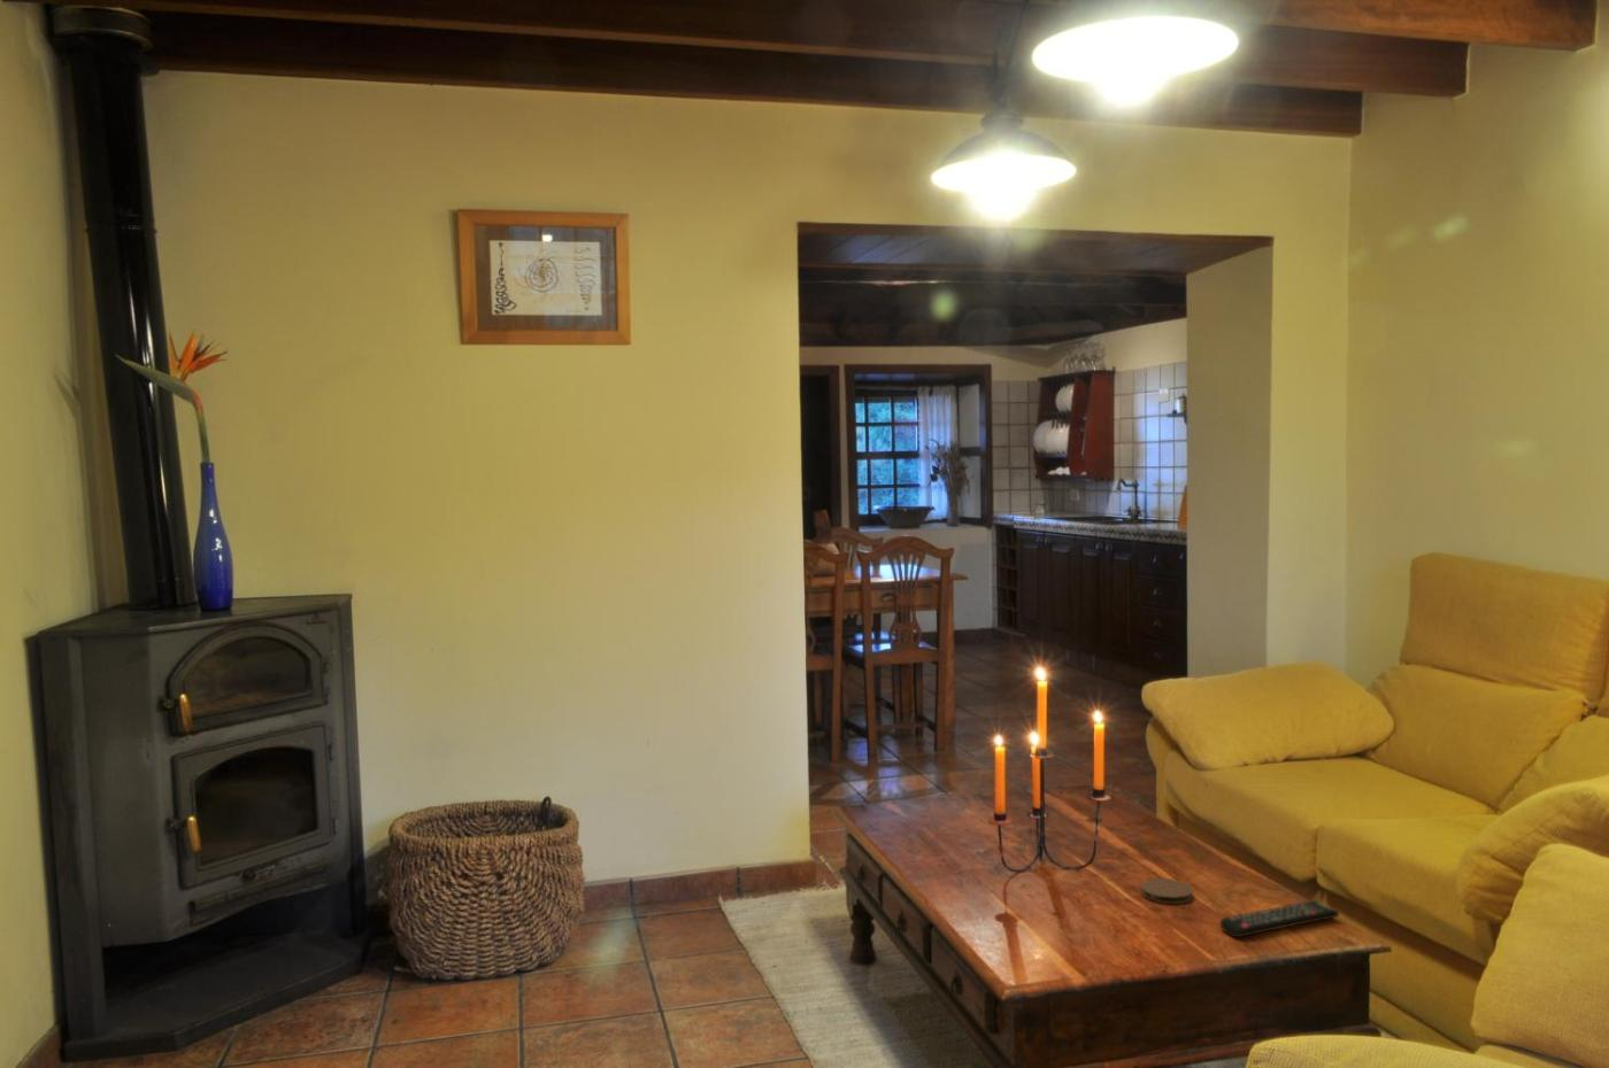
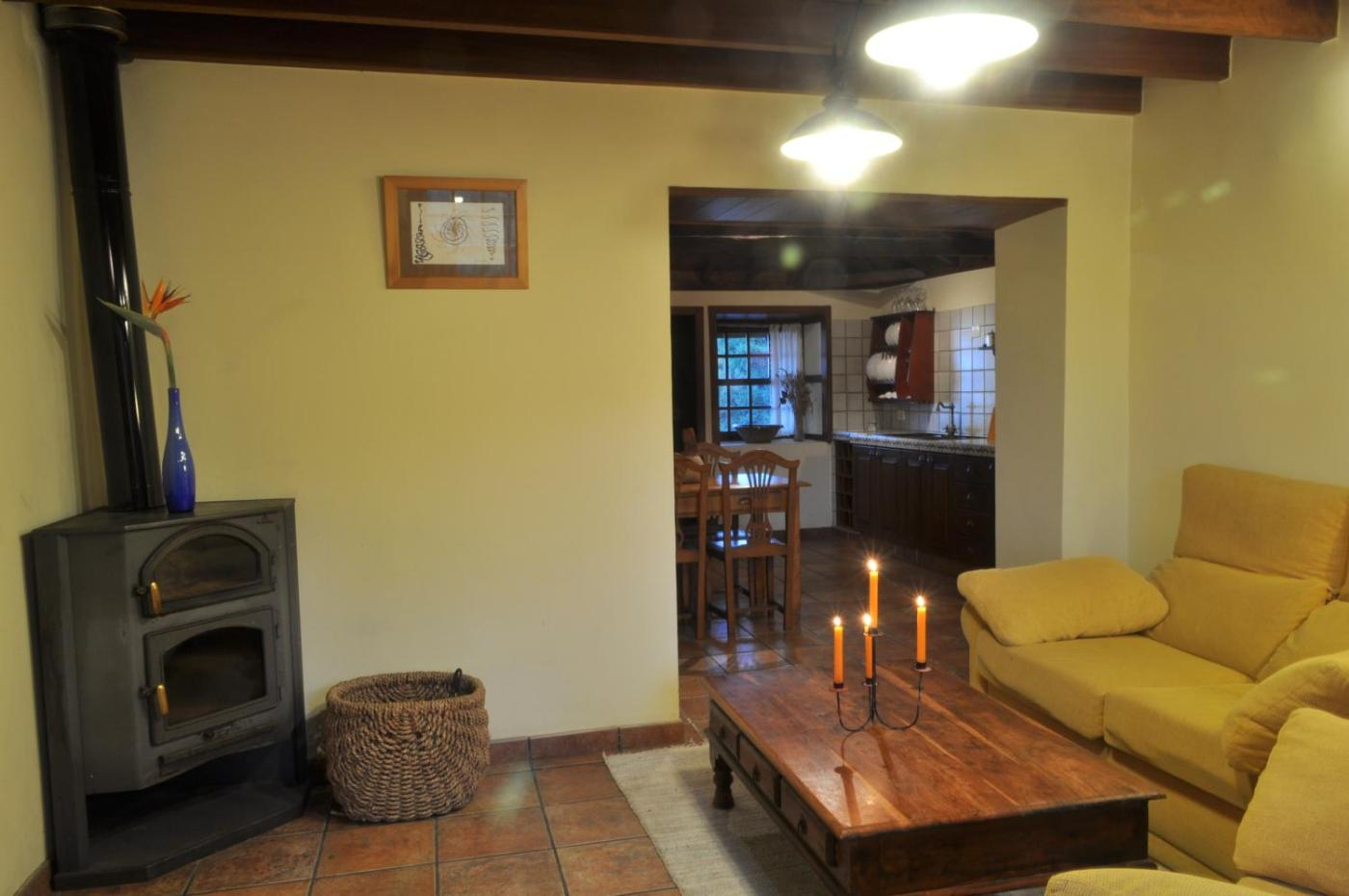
- coaster [1140,877,1194,905]
- remote control [1218,899,1341,938]
